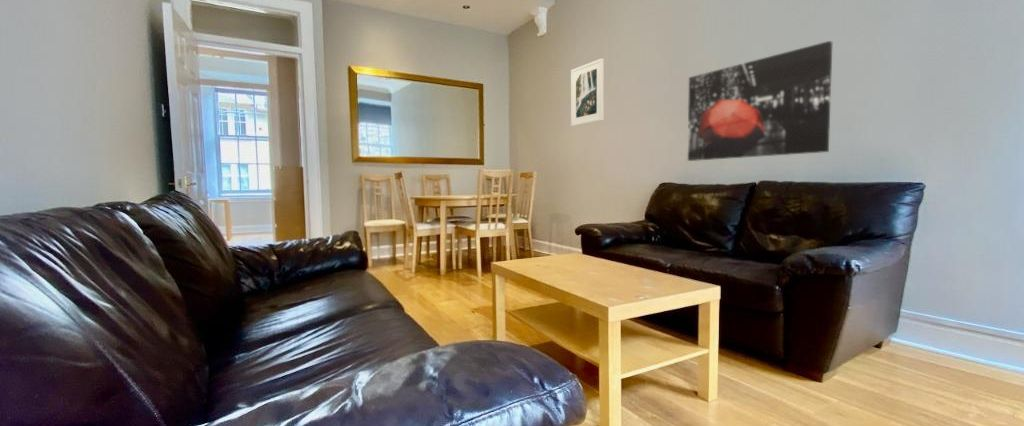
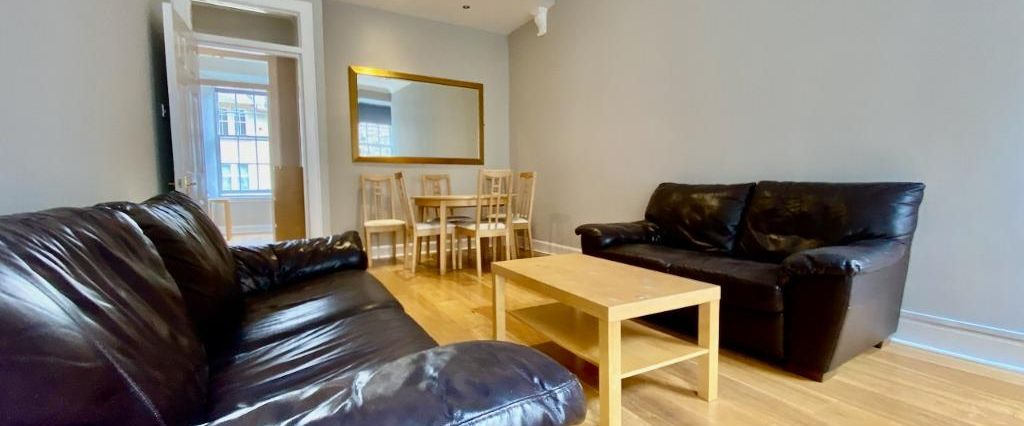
- wall art [687,40,833,162]
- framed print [570,57,605,127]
